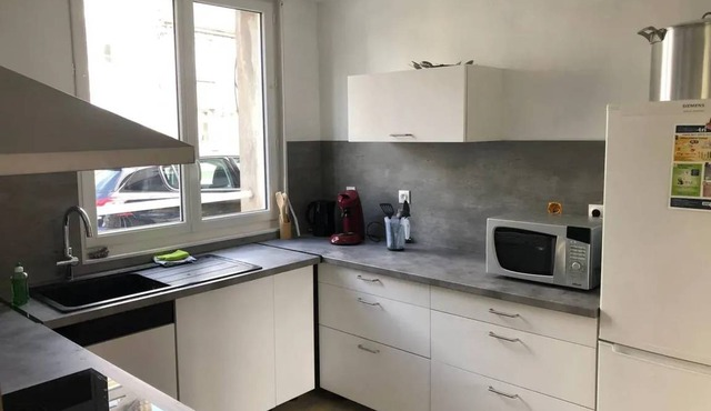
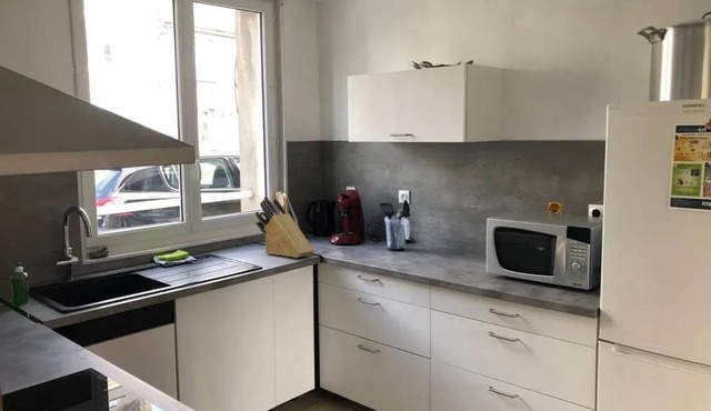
+ knife block [254,196,316,259]
